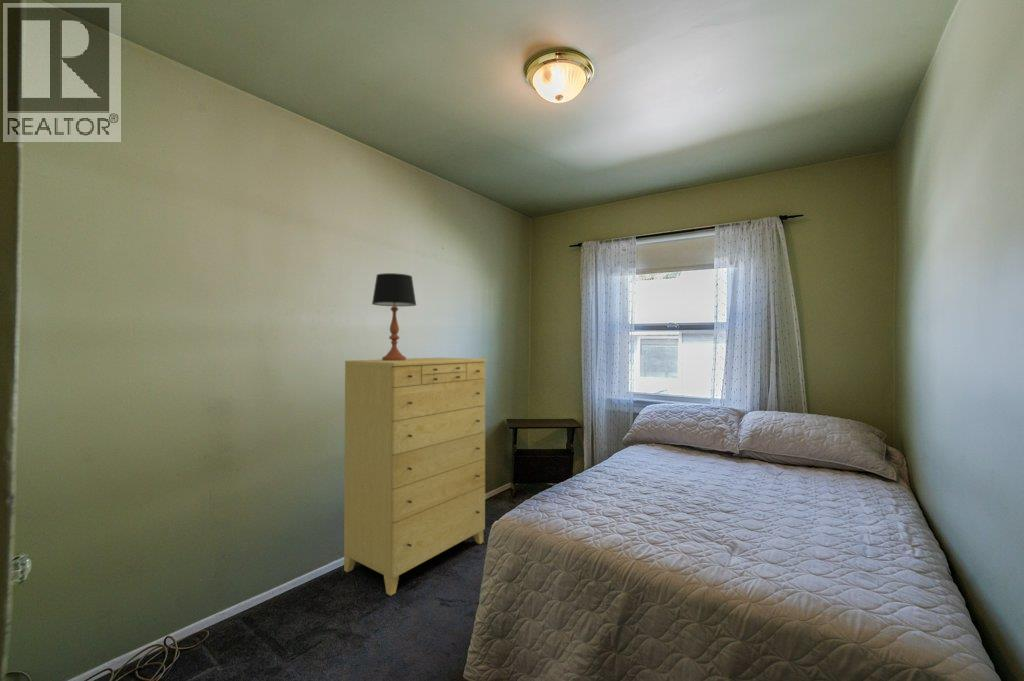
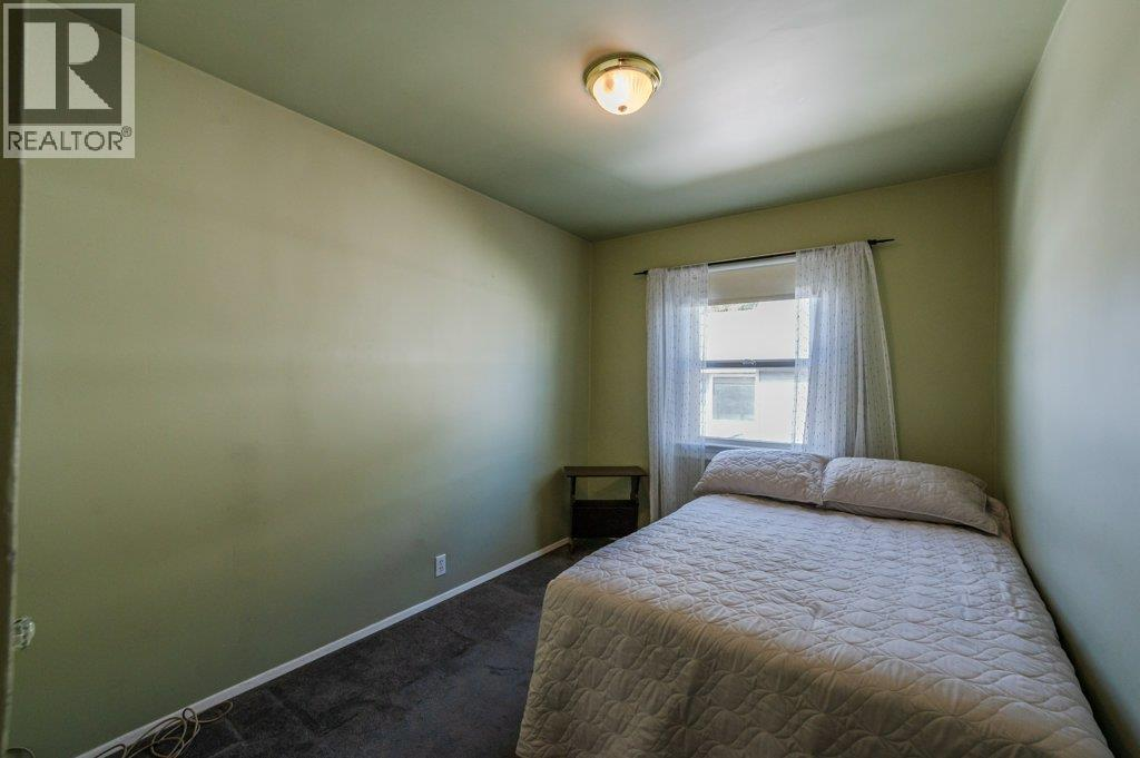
- table lamp [371,272,417,361]
- dresser [343,357,488,597]
